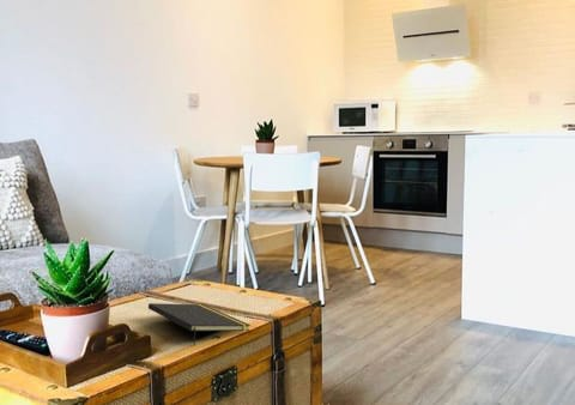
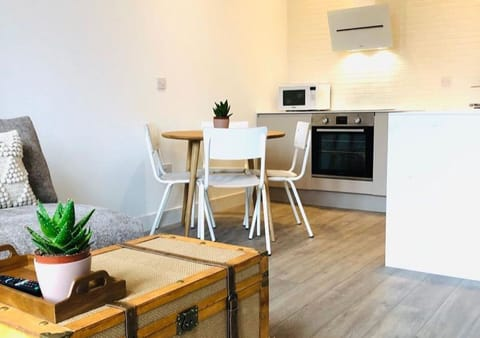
- notepad [147,302,252,346]
